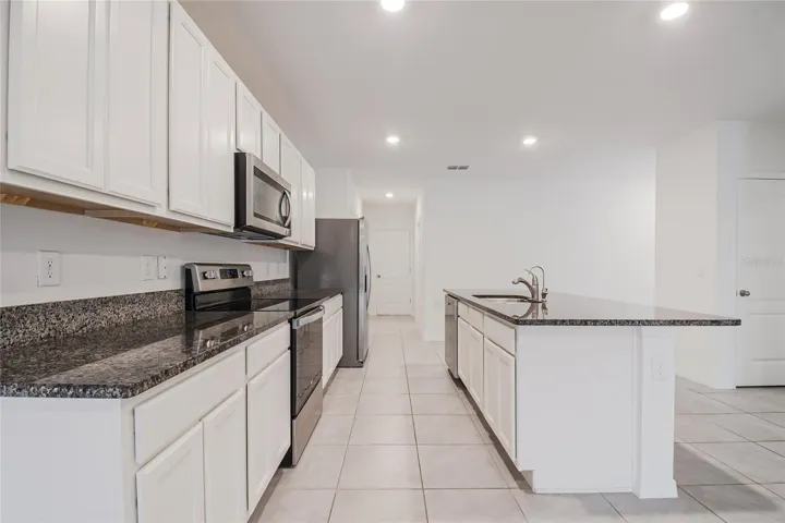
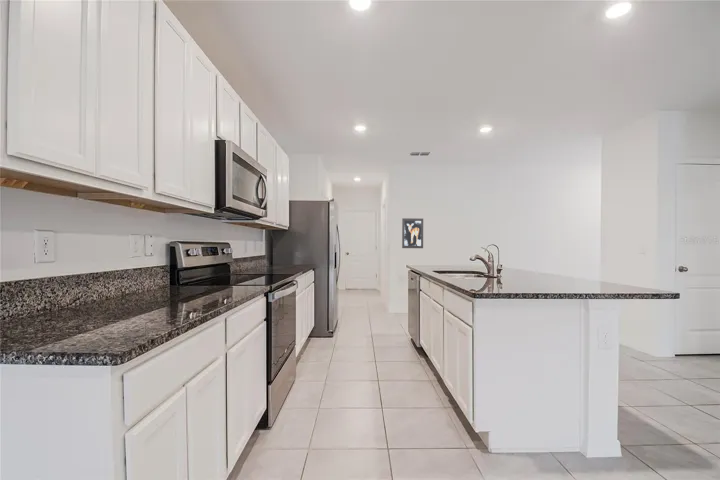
+ wall art [401,217,424,249]
